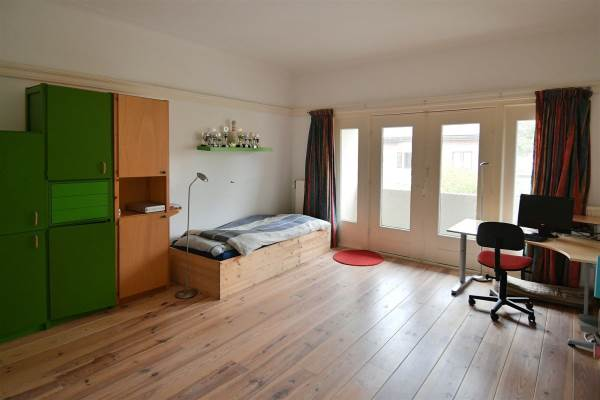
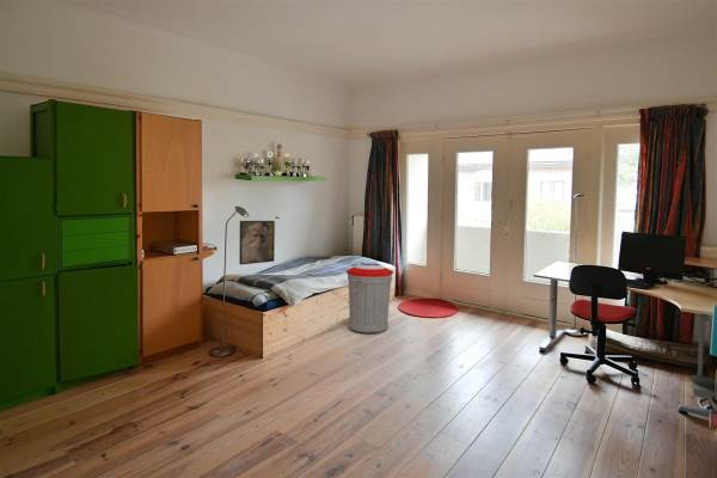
+ trash can [345,262,394,335]
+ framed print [238,220,276,265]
